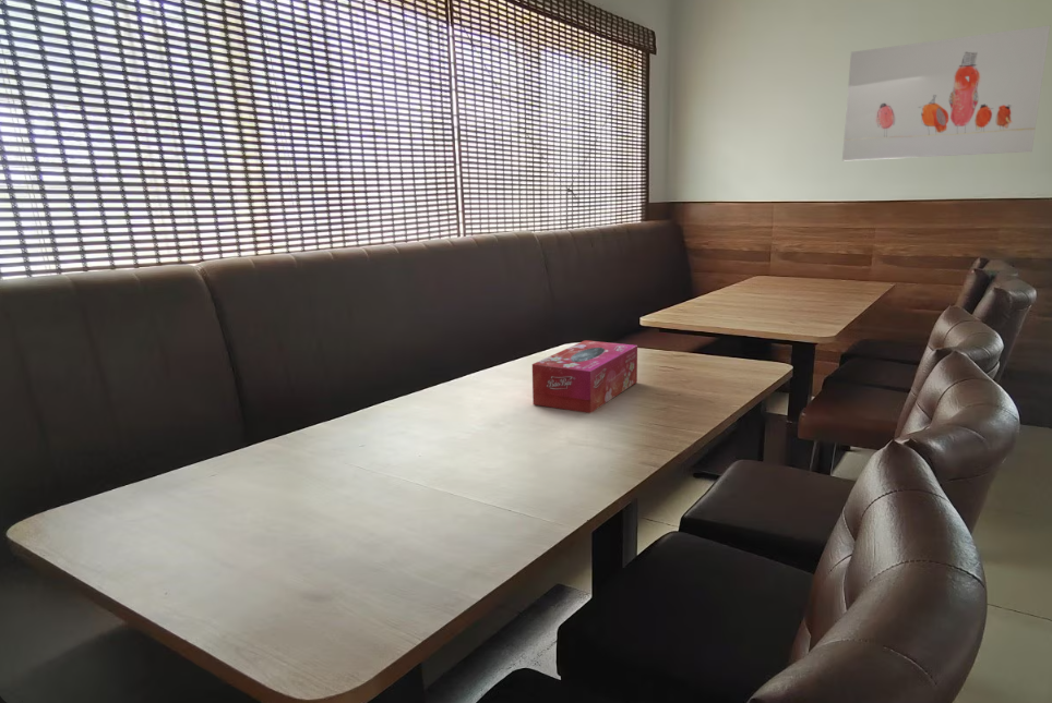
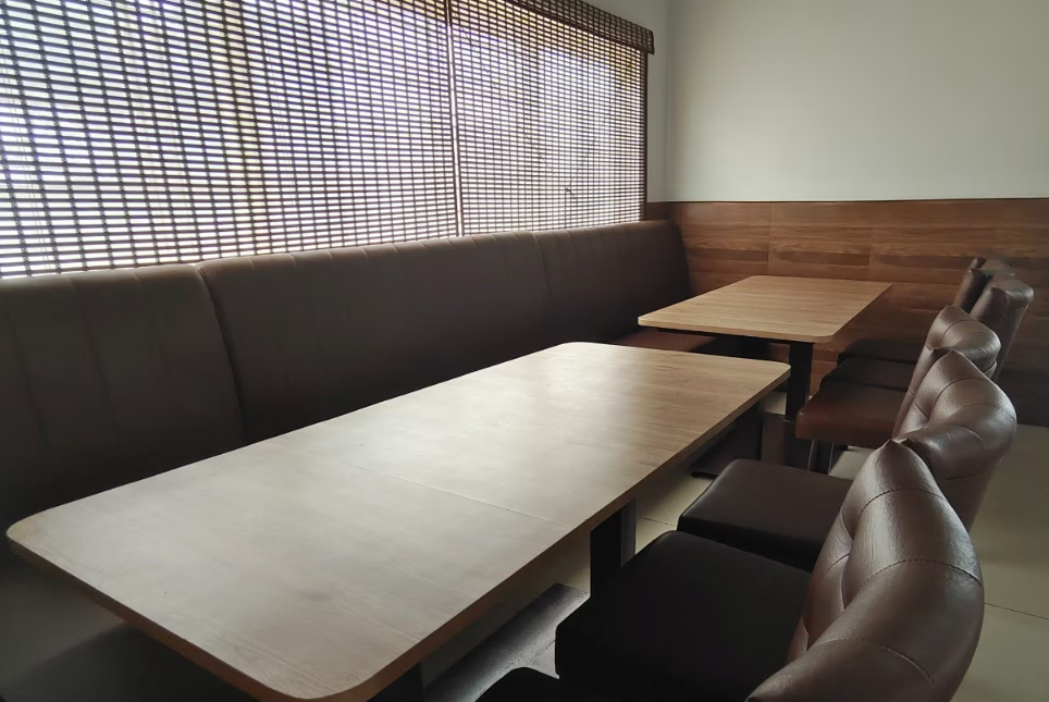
- tissue box [531,340,638,414]
- wall art [841,24,1051,162]
